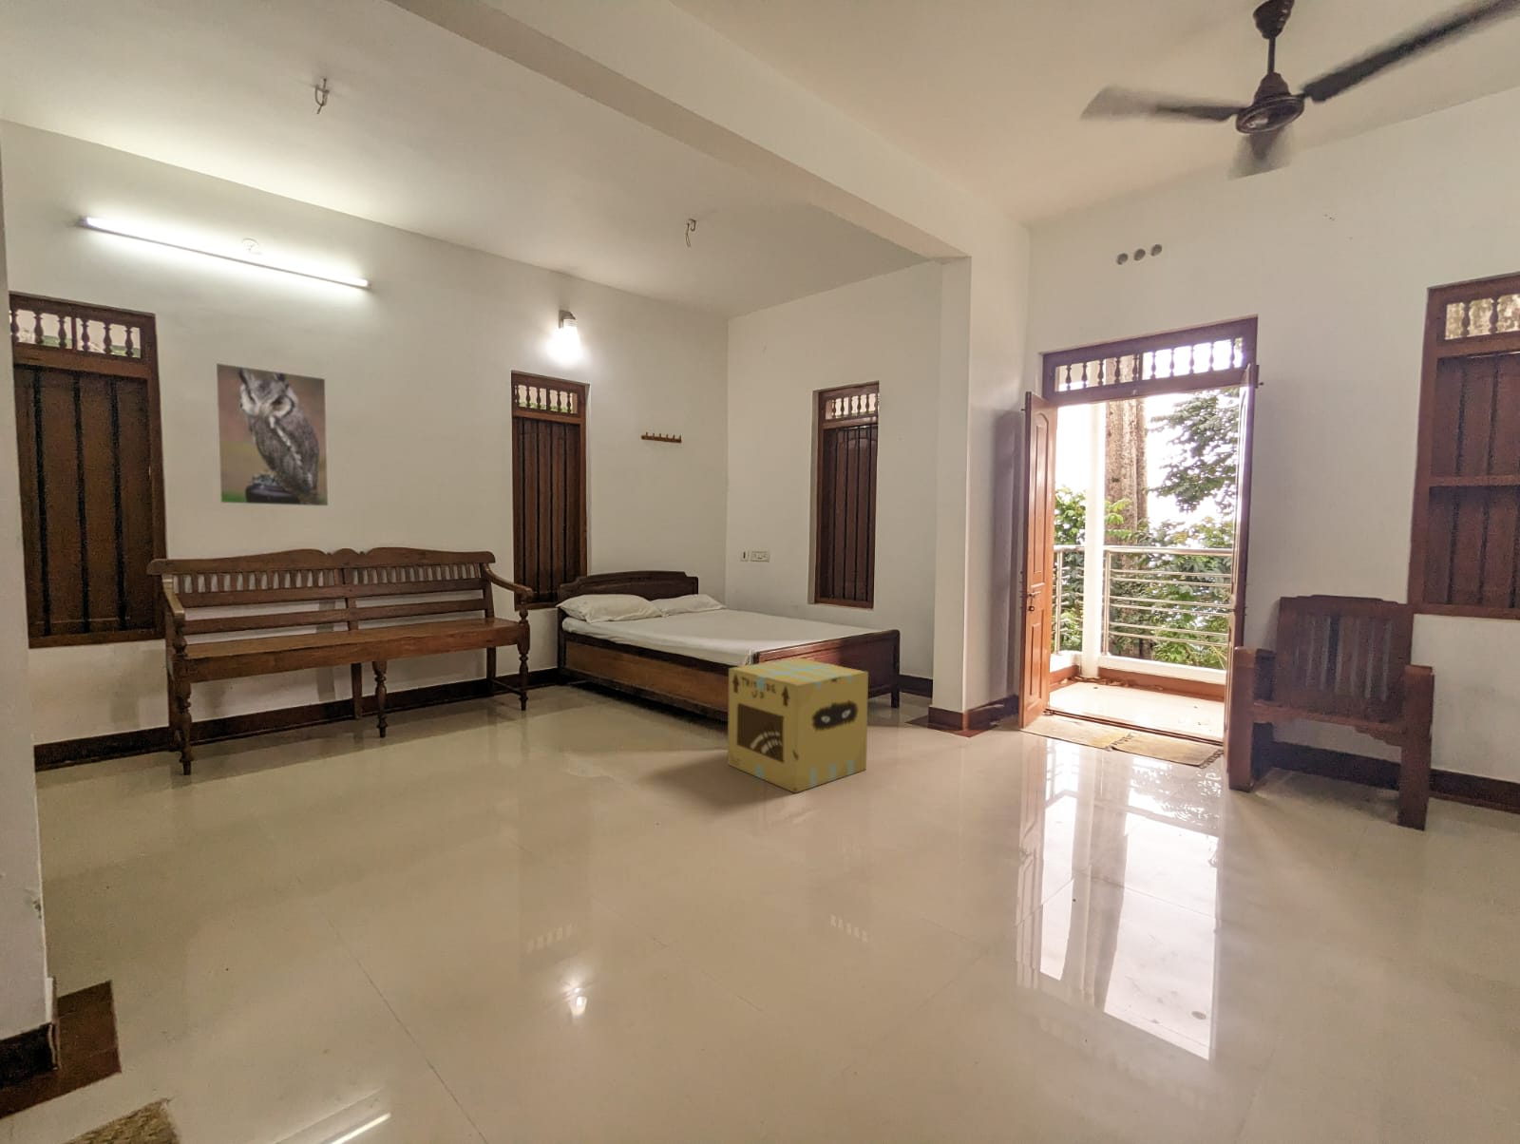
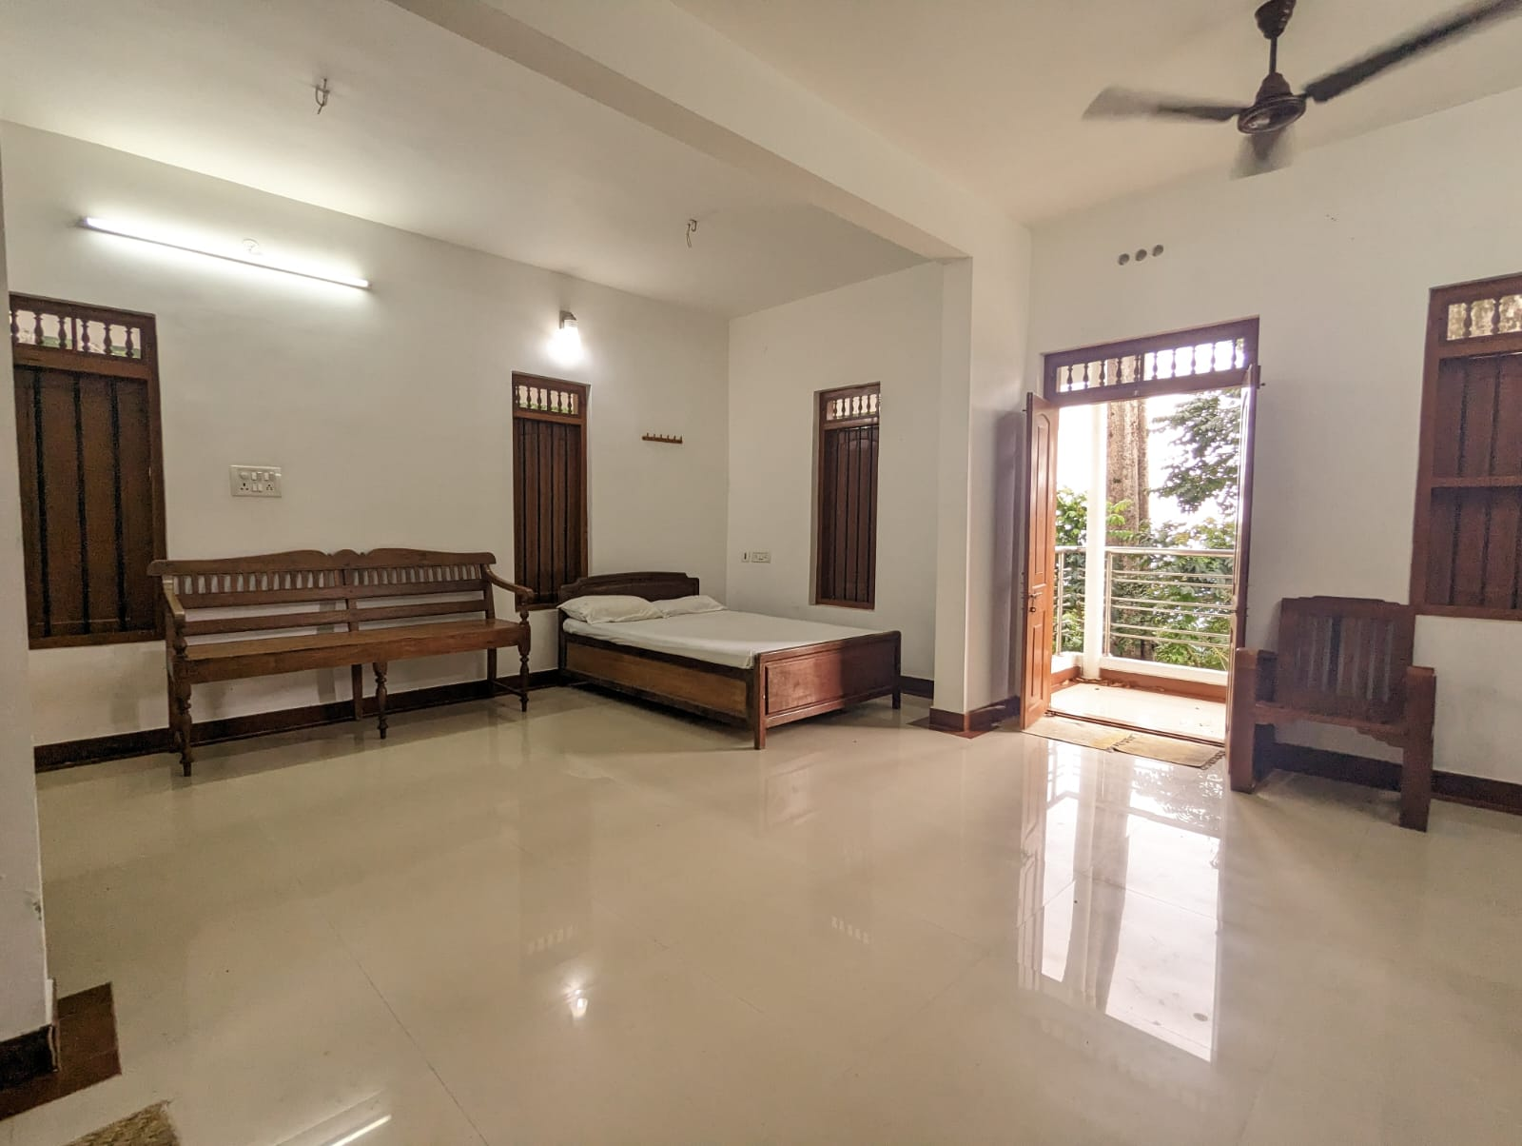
- cardboard box [727,656,869,794]
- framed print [214,362,329,507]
